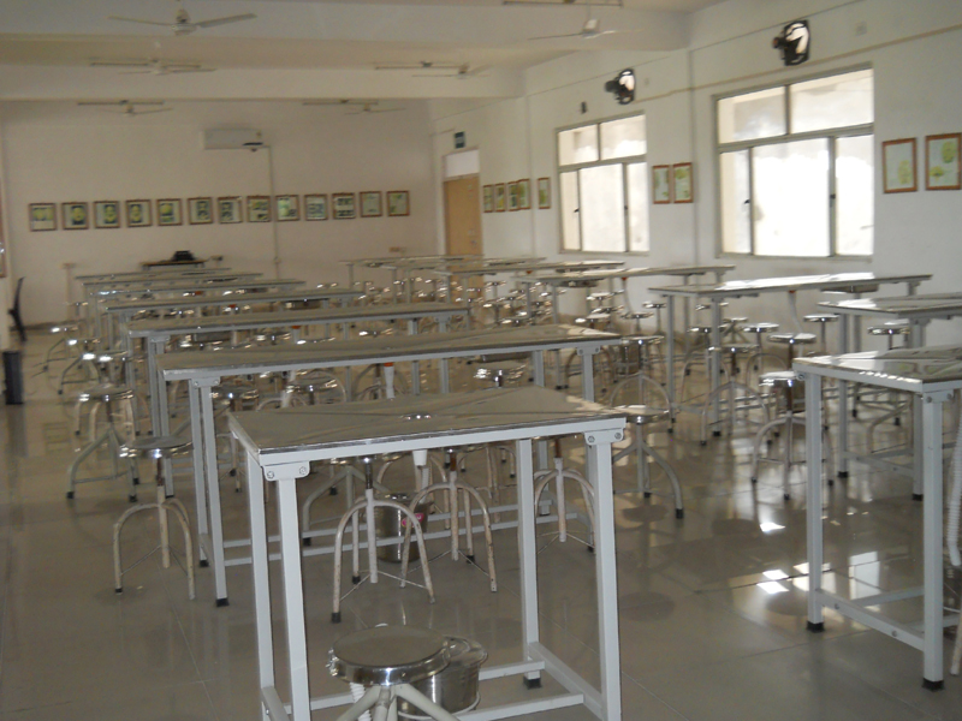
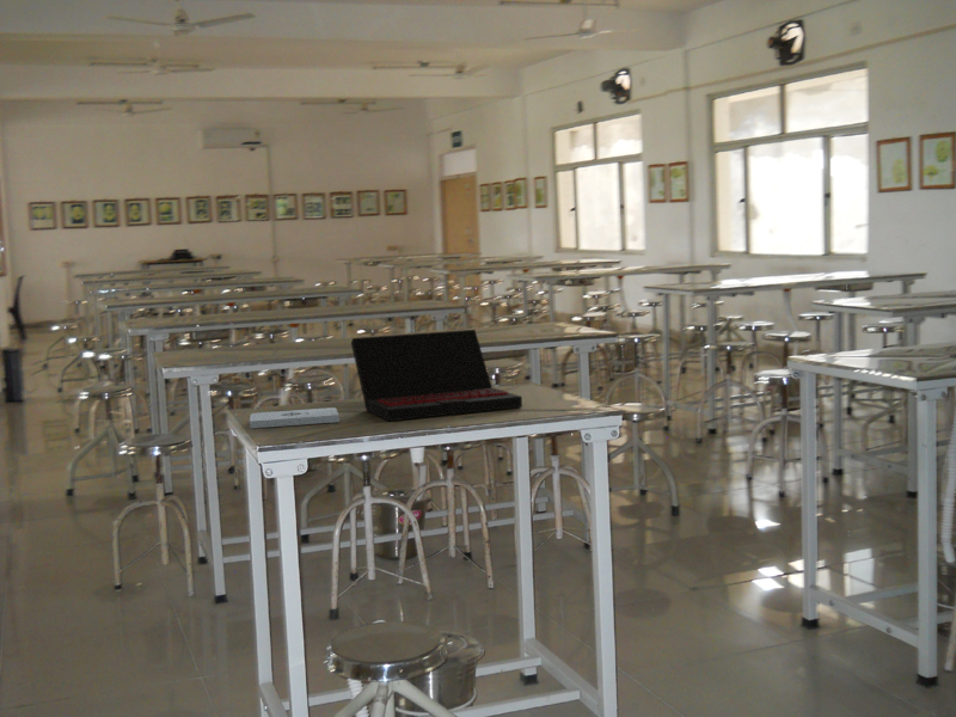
+ laptop [350,329,523,422]
+ notepad [249,406,341,429]
